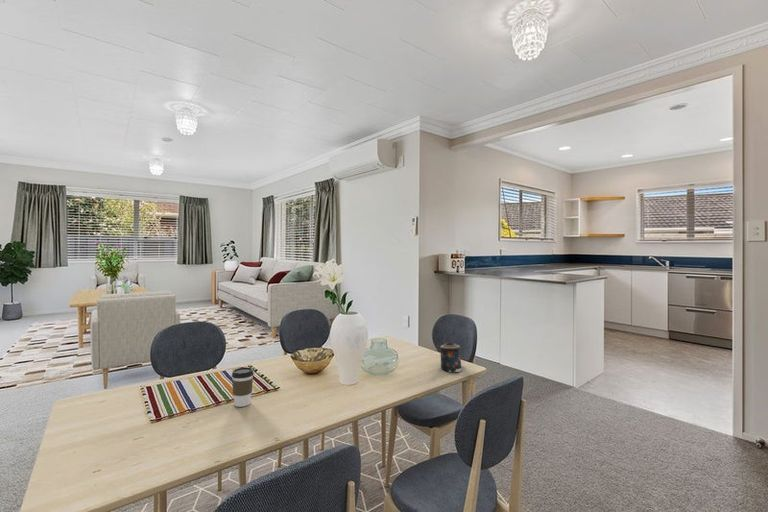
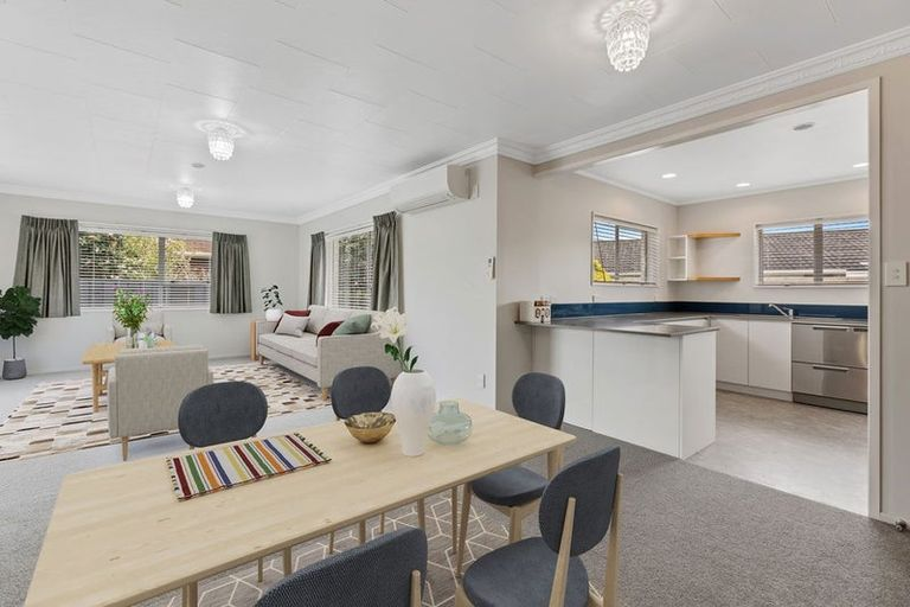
- coffee cup [231,366,255,408]
- candle [439,342,465,373]
